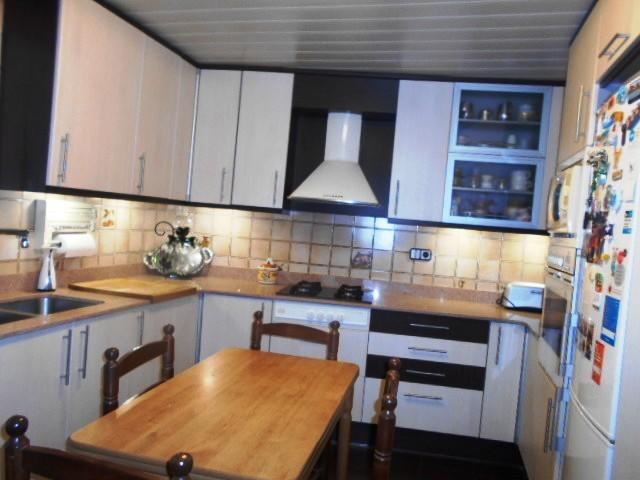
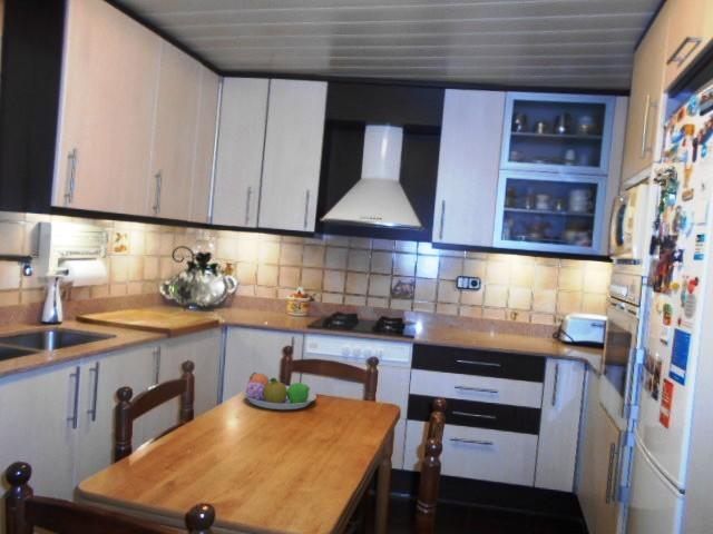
+ fruit bowl [242,372,318,411]
